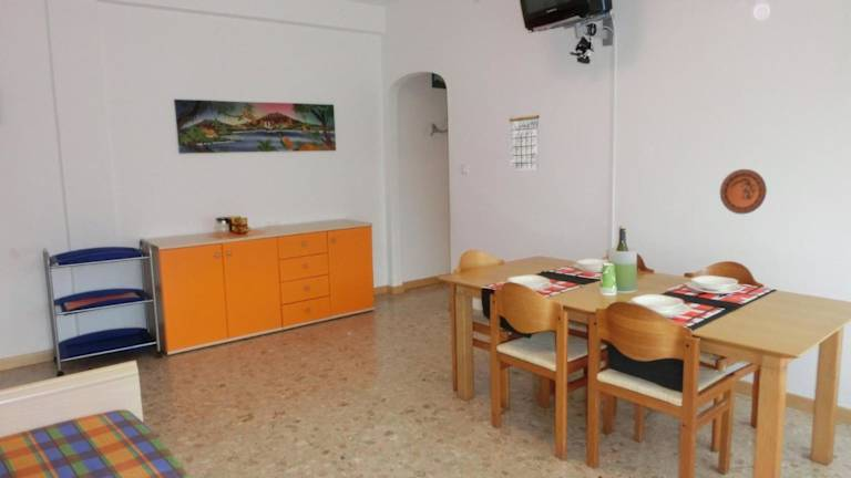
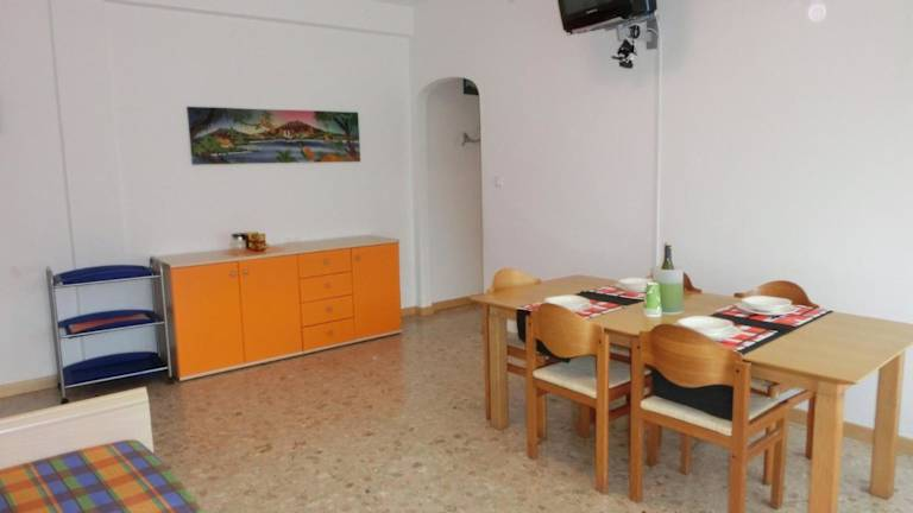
- calendar [507,105,541,173]
- decorative plate [719,168,768,215]
